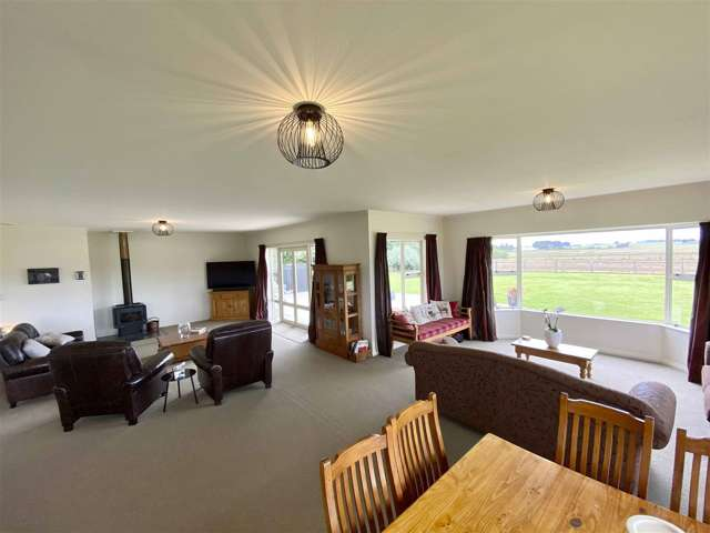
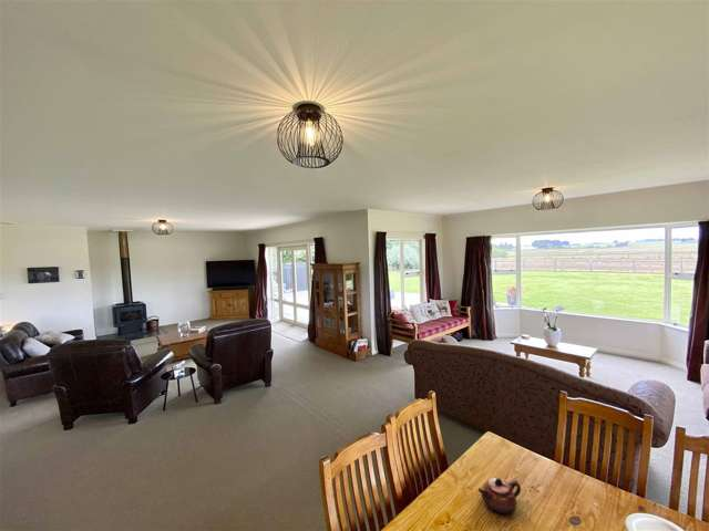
+ teapot [477,477,522,514]
